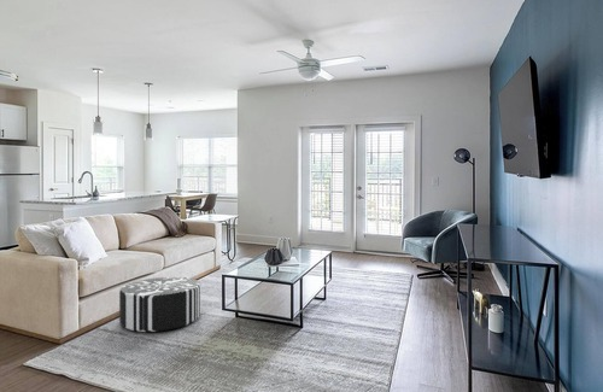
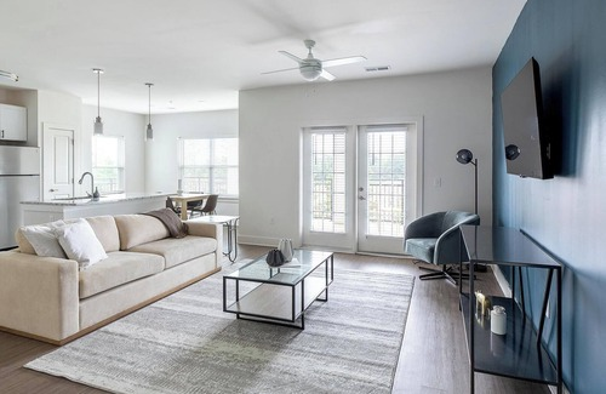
- pouf [118,276,201,333]
